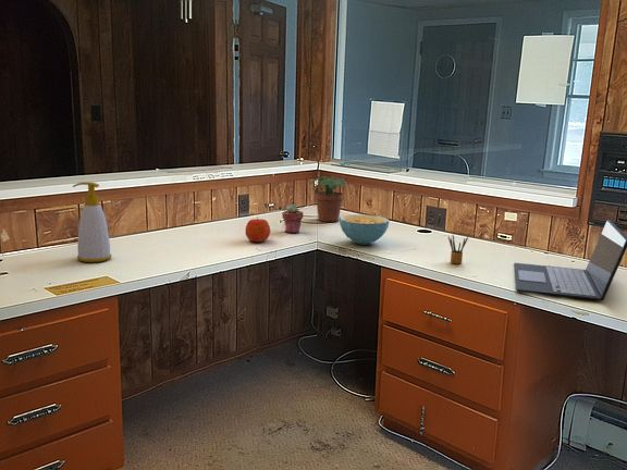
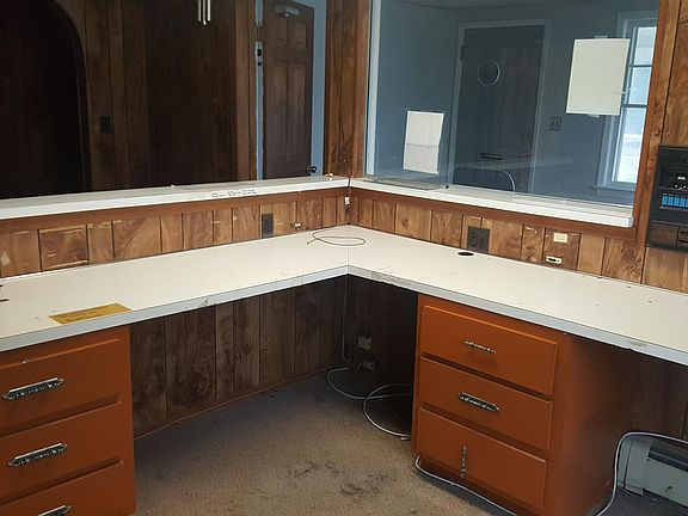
- laptop [514,218,627,301]
- cereal bowl [339,213,391,246]
- pencil box [447,234,469,265]
- potted plant [308,175,347,223]
- soap bottle [72,182,112,263]
- apple [244,215,271,243]
- potted succulent [281,203,305,234]
